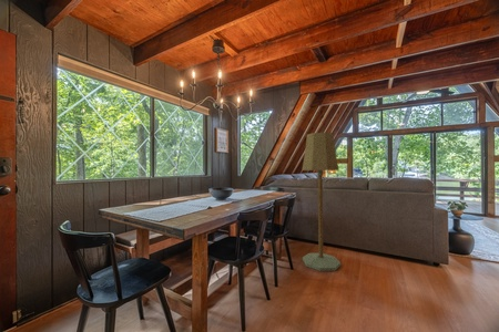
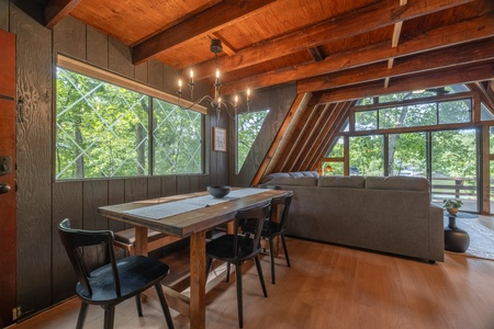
- floor lamp [301,132,342,272]
